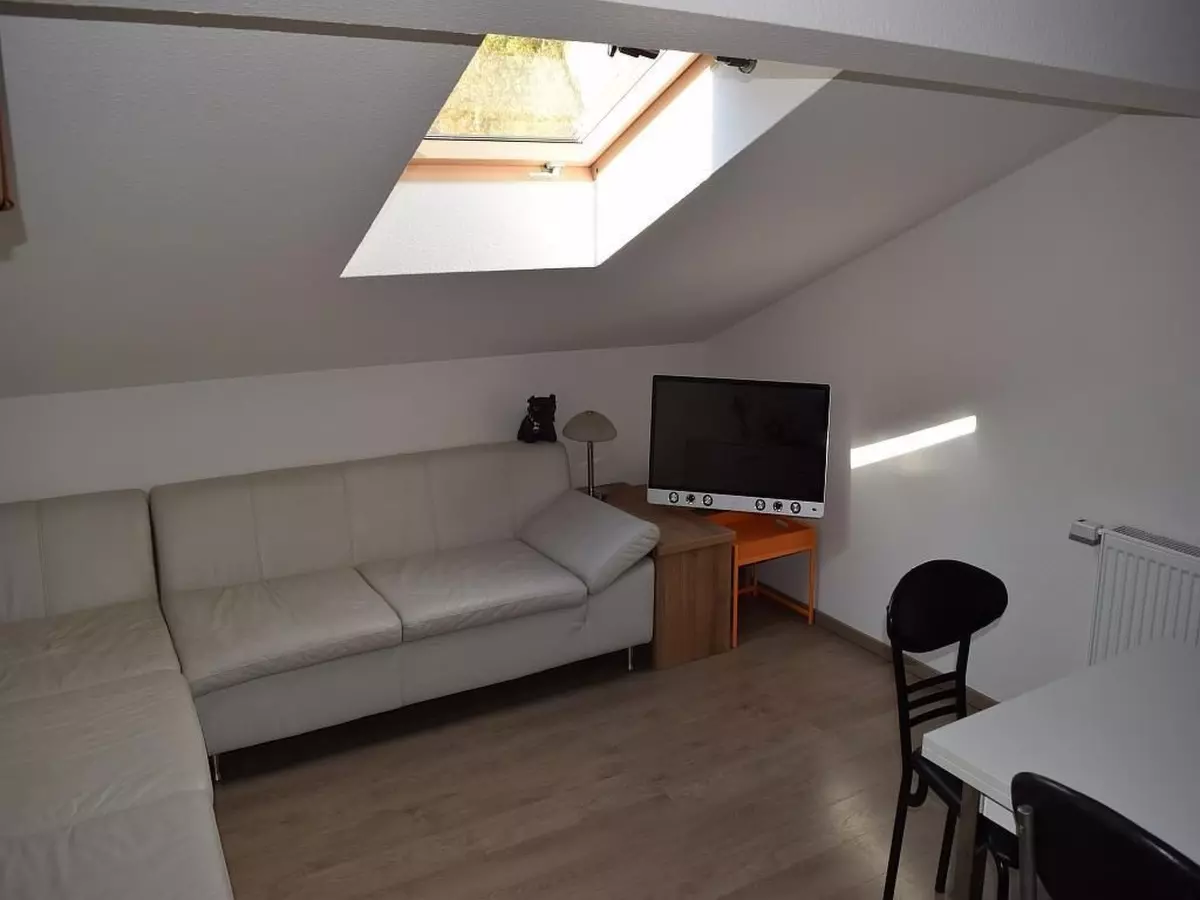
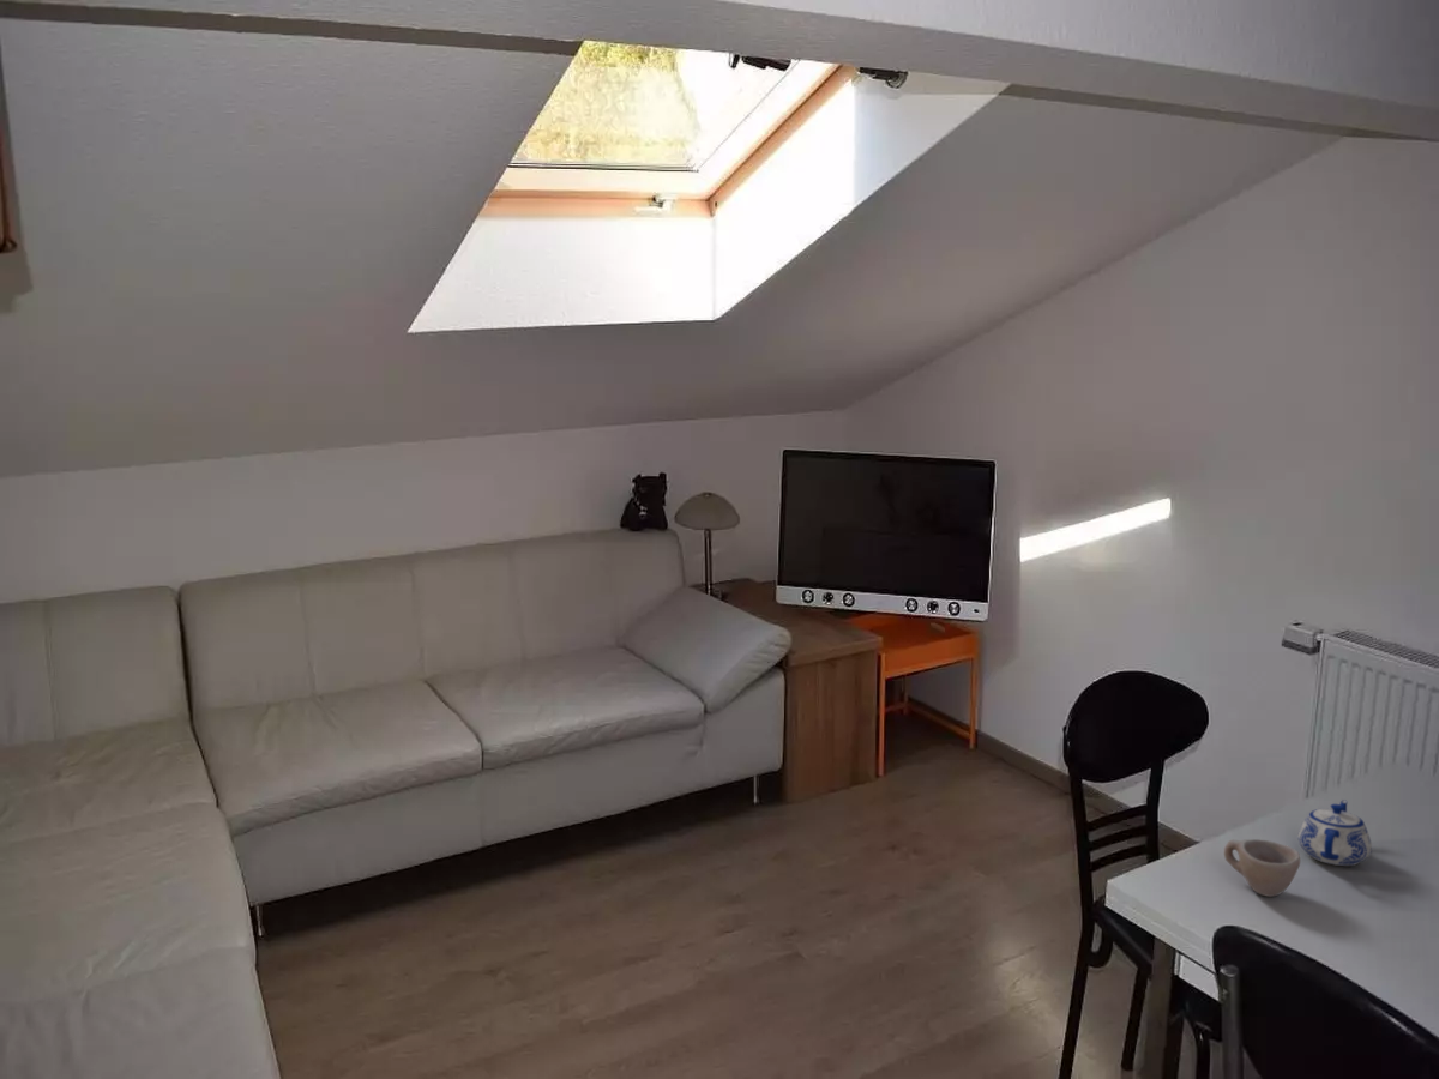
+ teapot [1297,798,1373,867]
+ cup [1223,838,1301,898]
